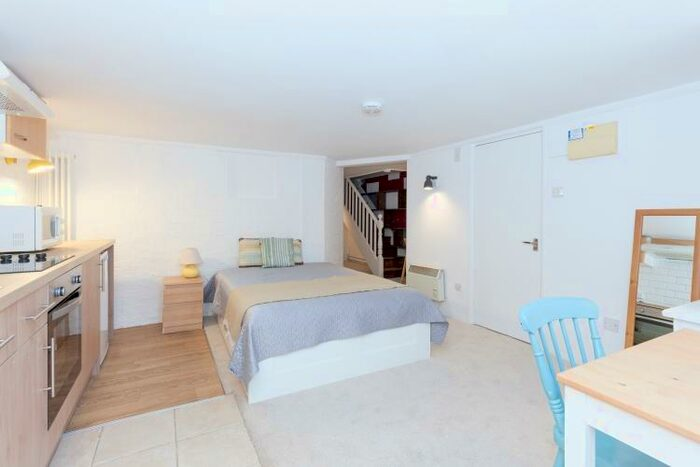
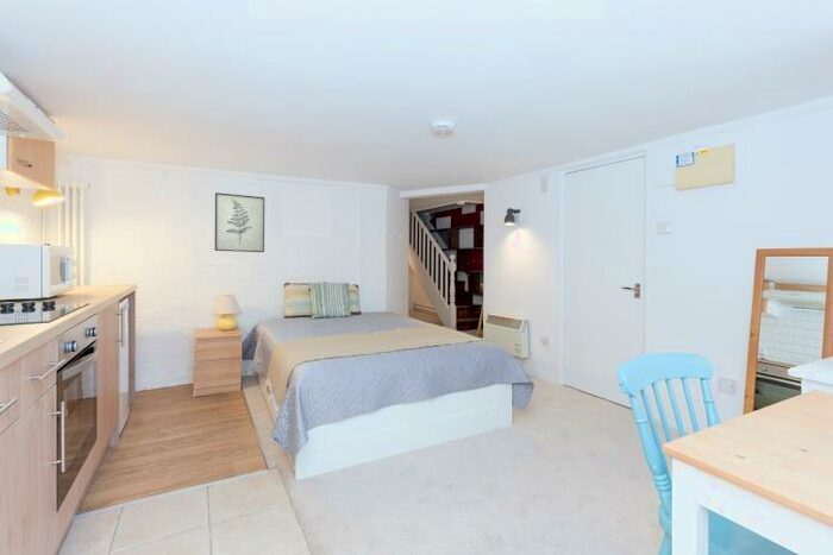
+ wall art [214,191,265,253]
